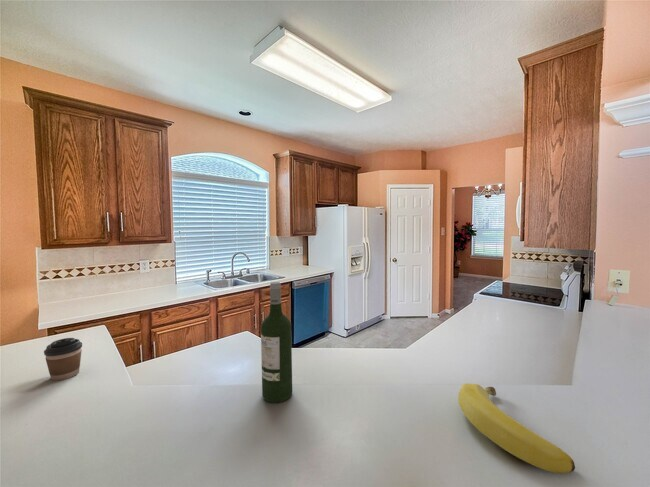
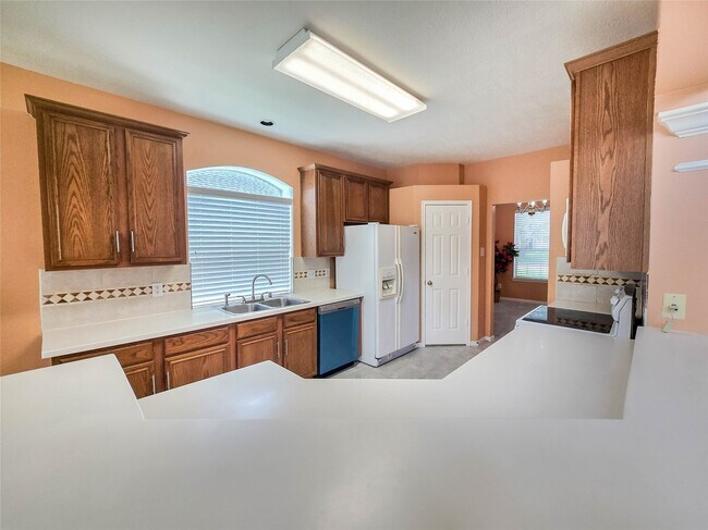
- banana [457,382,576,475]
- wine bottle [260,281,293,404]
- coffee cup [43,337,83,382]
